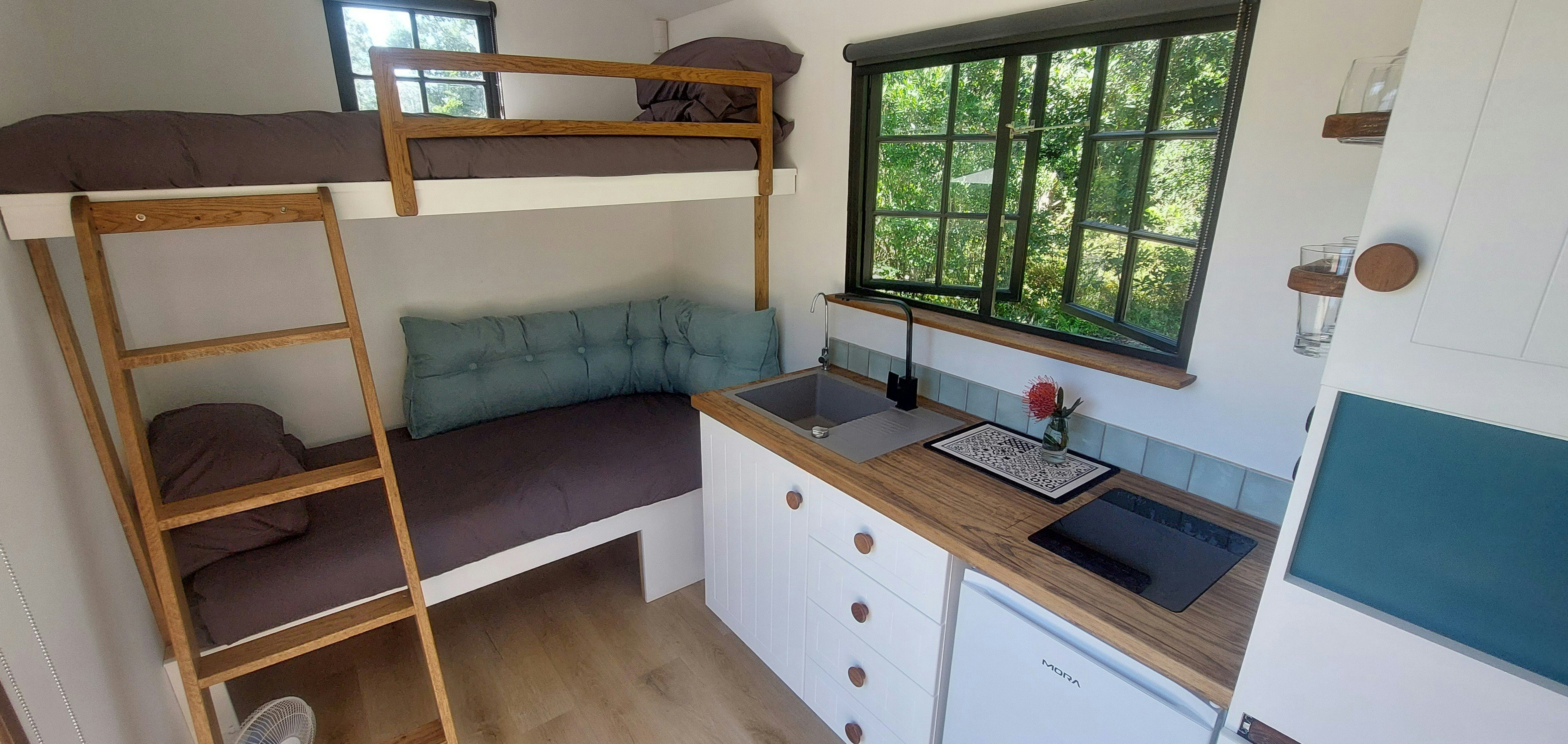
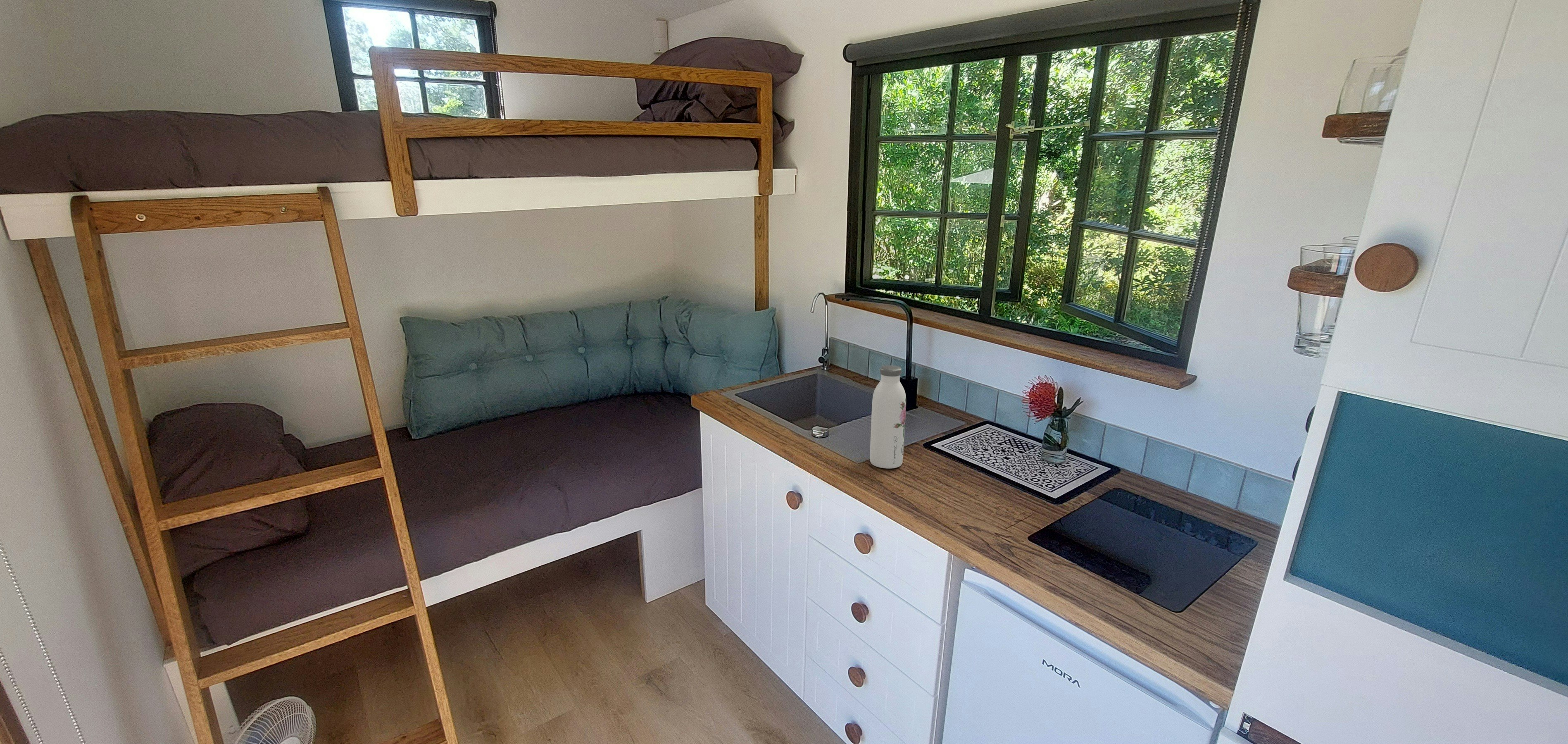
+ water bottle [869,365,907,469]
